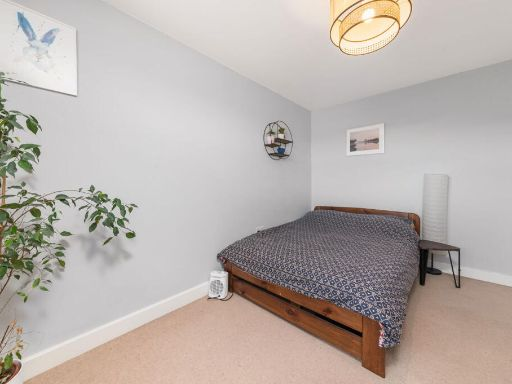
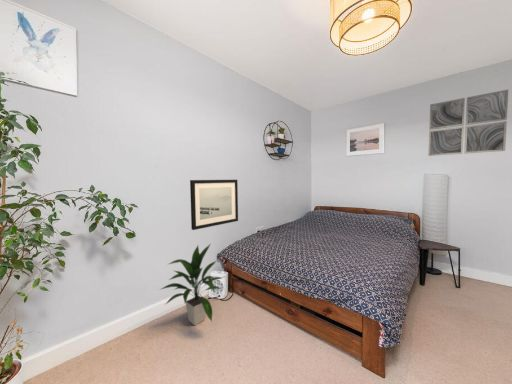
+ wall art [189,179,239,231]
+ wall art [427,89,509,157]
+ indoor plant [158,244,224,326]
